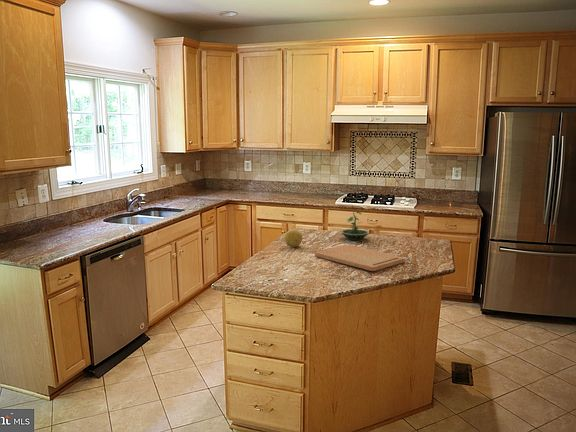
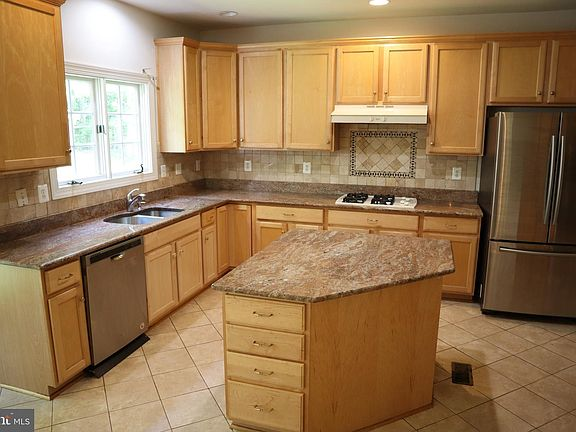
- terrarium [340,210,370,241]
- fruit [284,230,303,248]
- cutting board [314,244,405,272]
